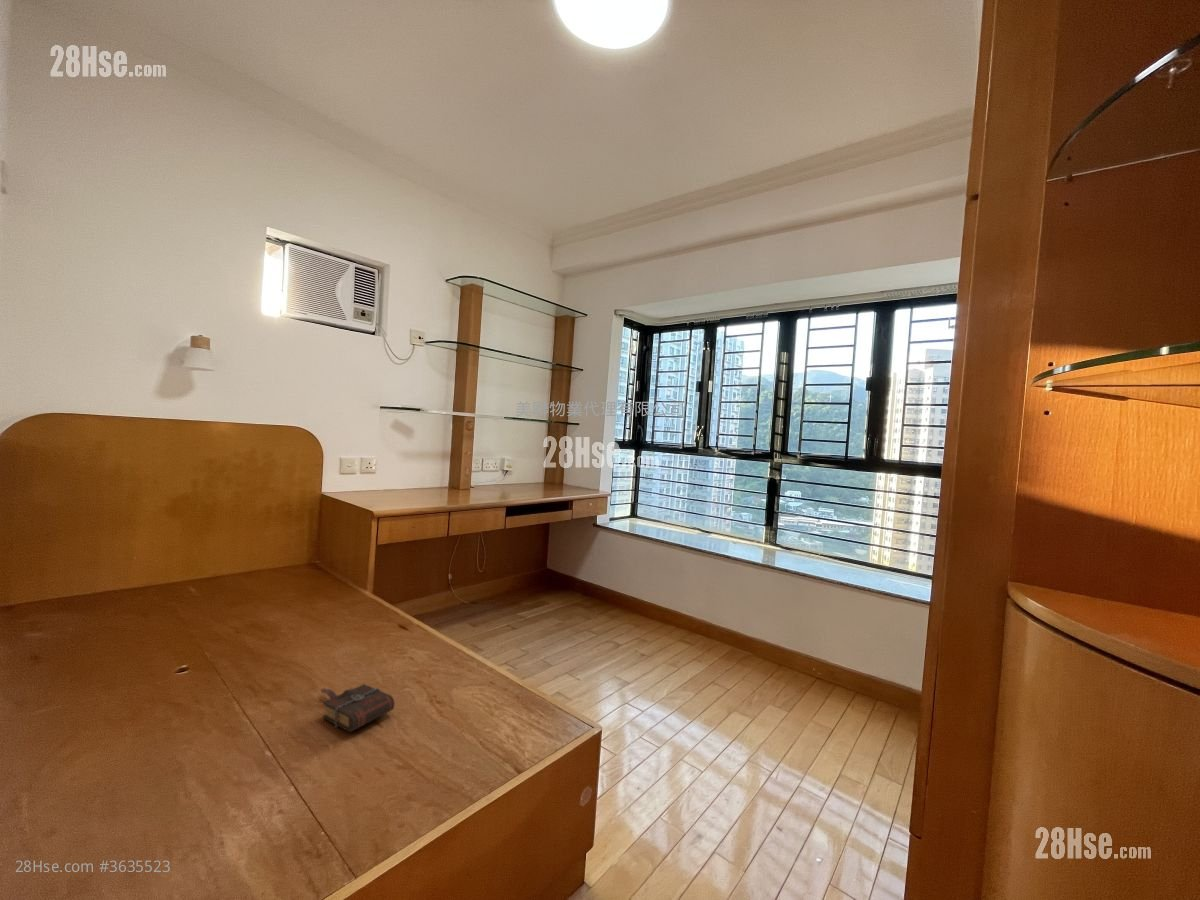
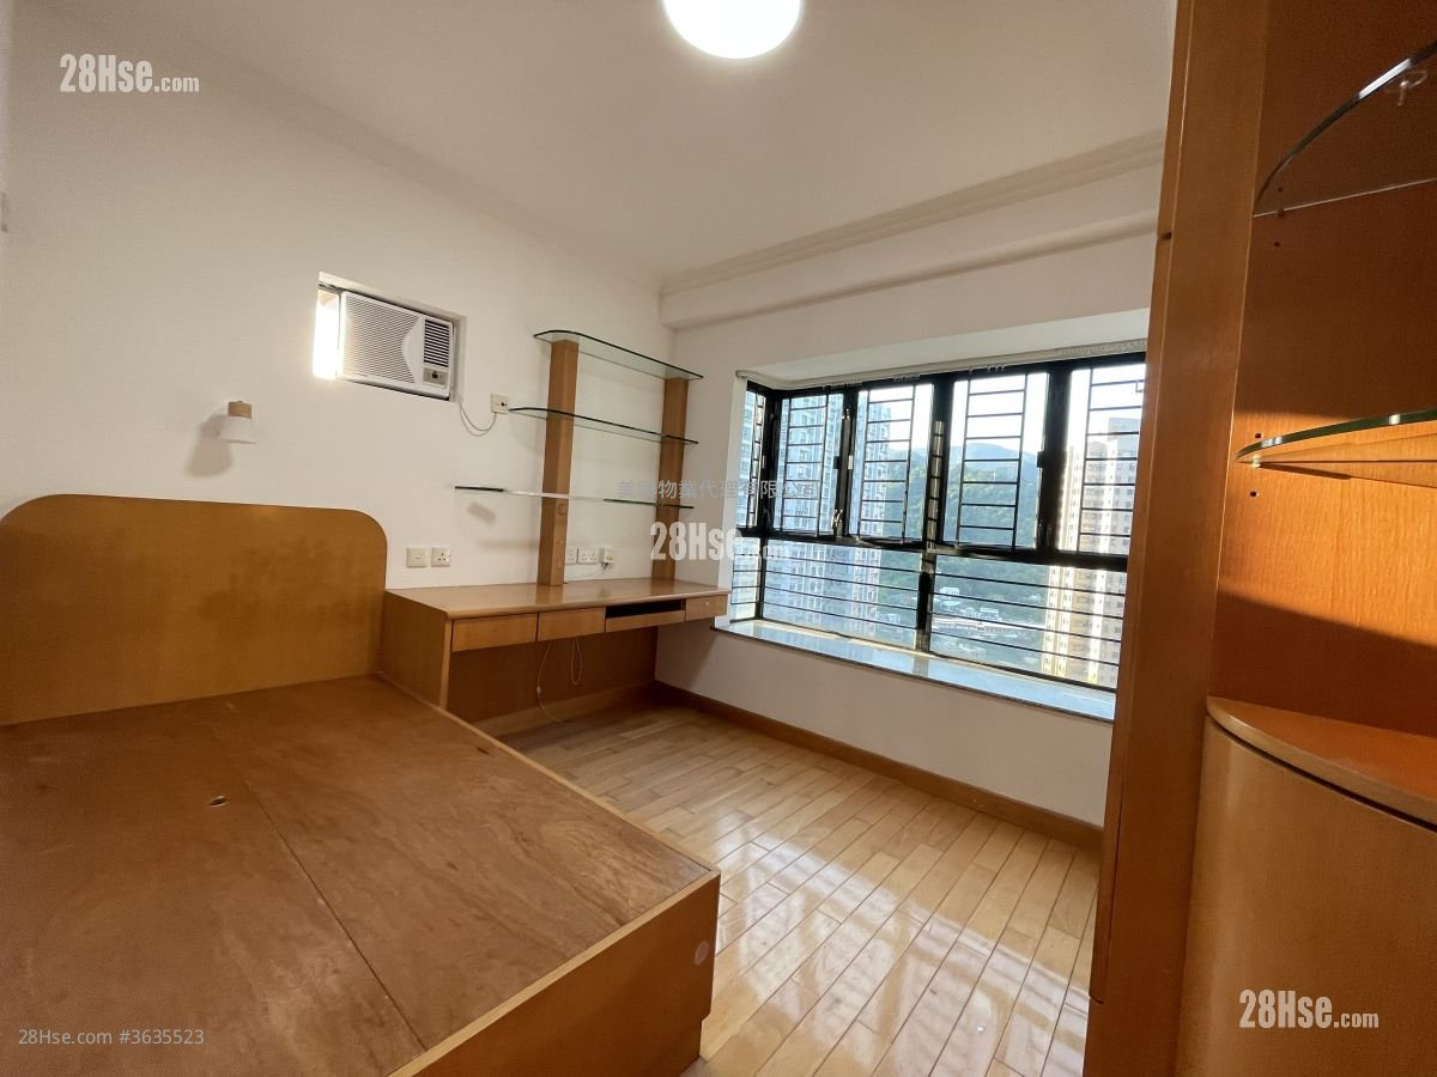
- book [320,683,395,733]
